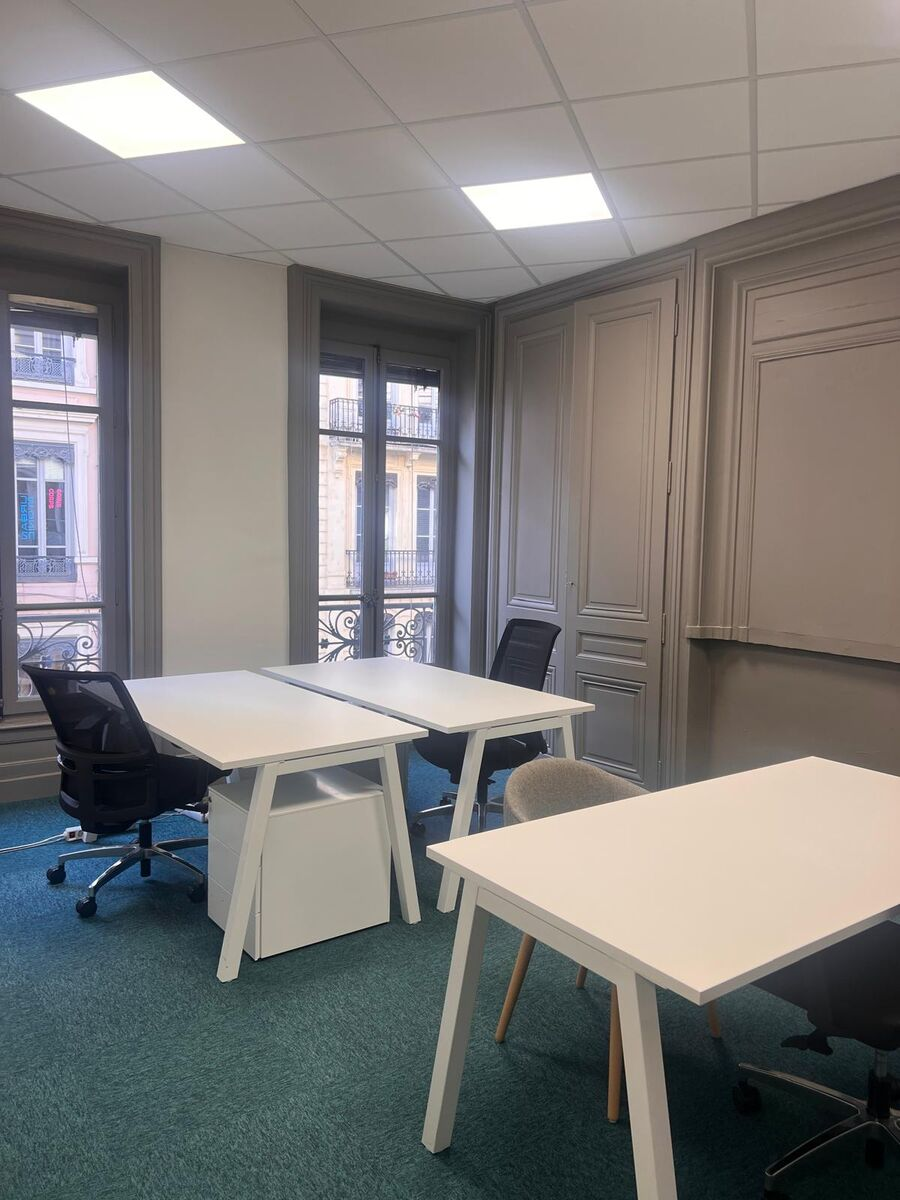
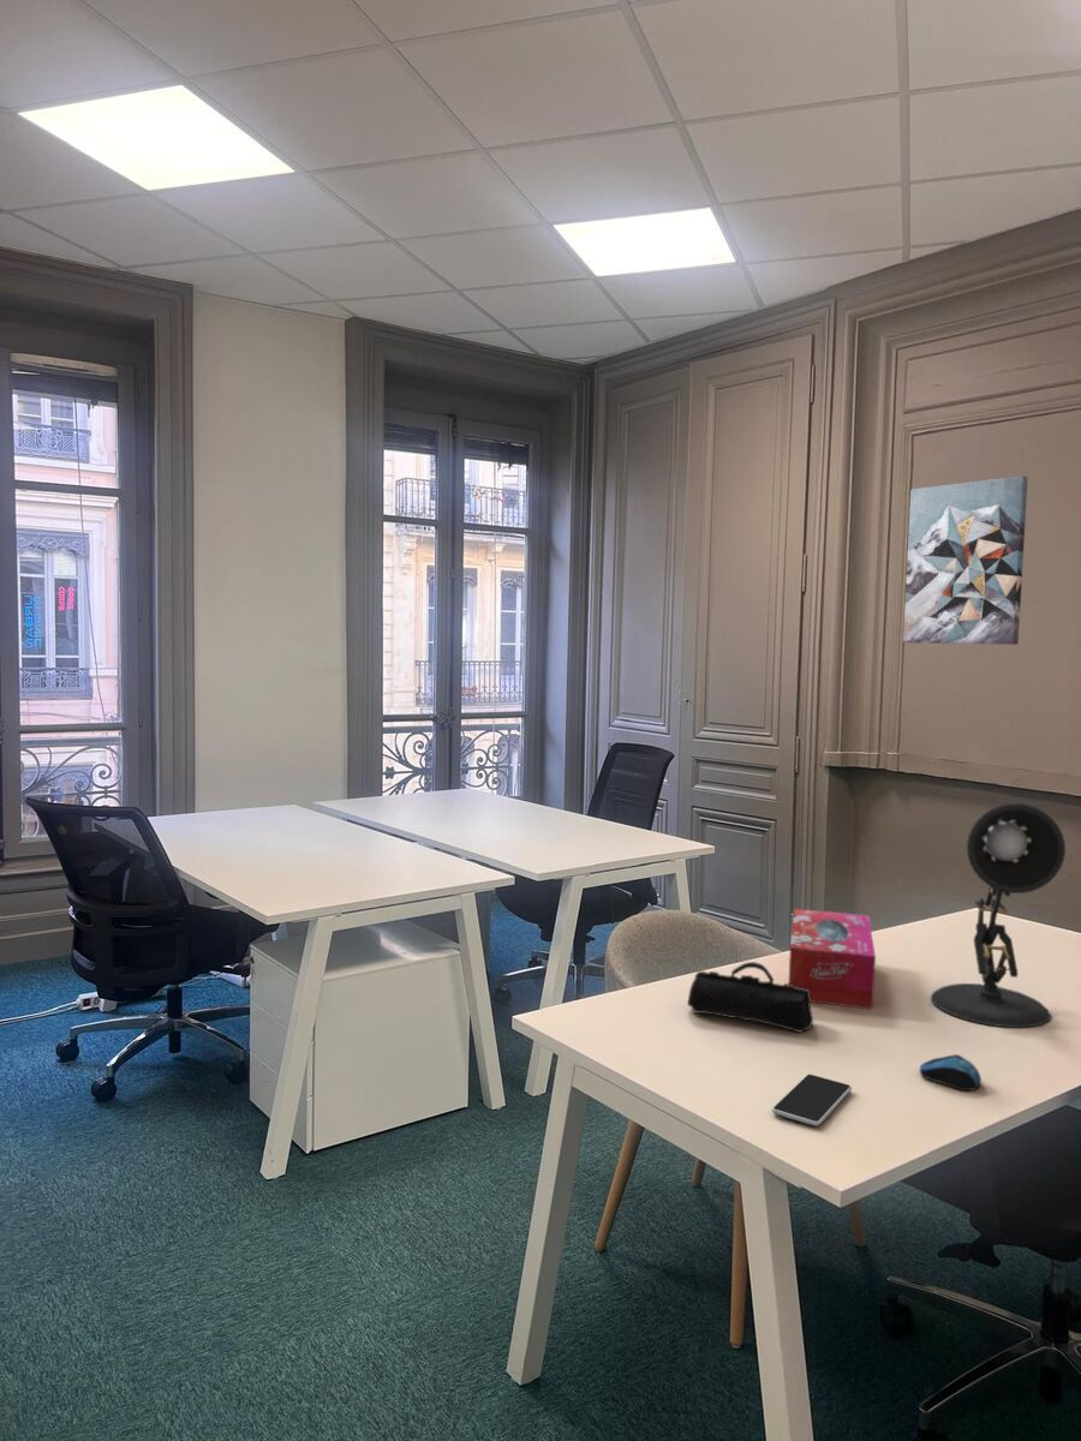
+ computer mouse [919,1053,983,1092]
+ smartphone [771,1074,853,1128]
+ desk lamp [930,802,1067,1029]
+ wall art [902,474,1029,646]
+ tissue box [788,908,877,1010]
+ pencil case [687,961,814,1034]
